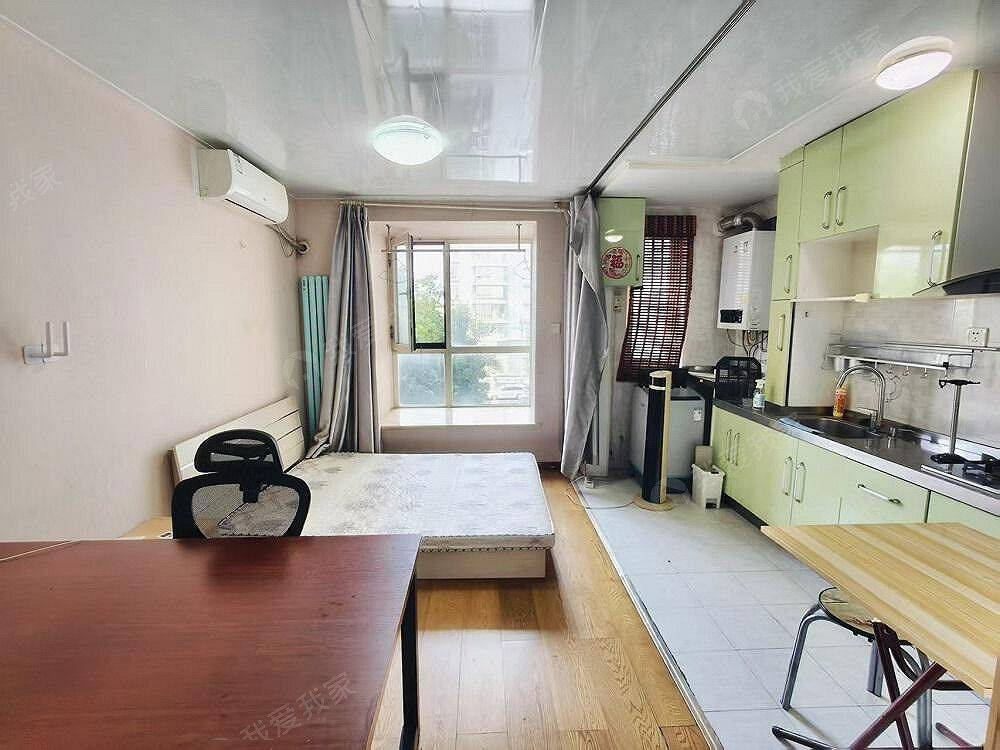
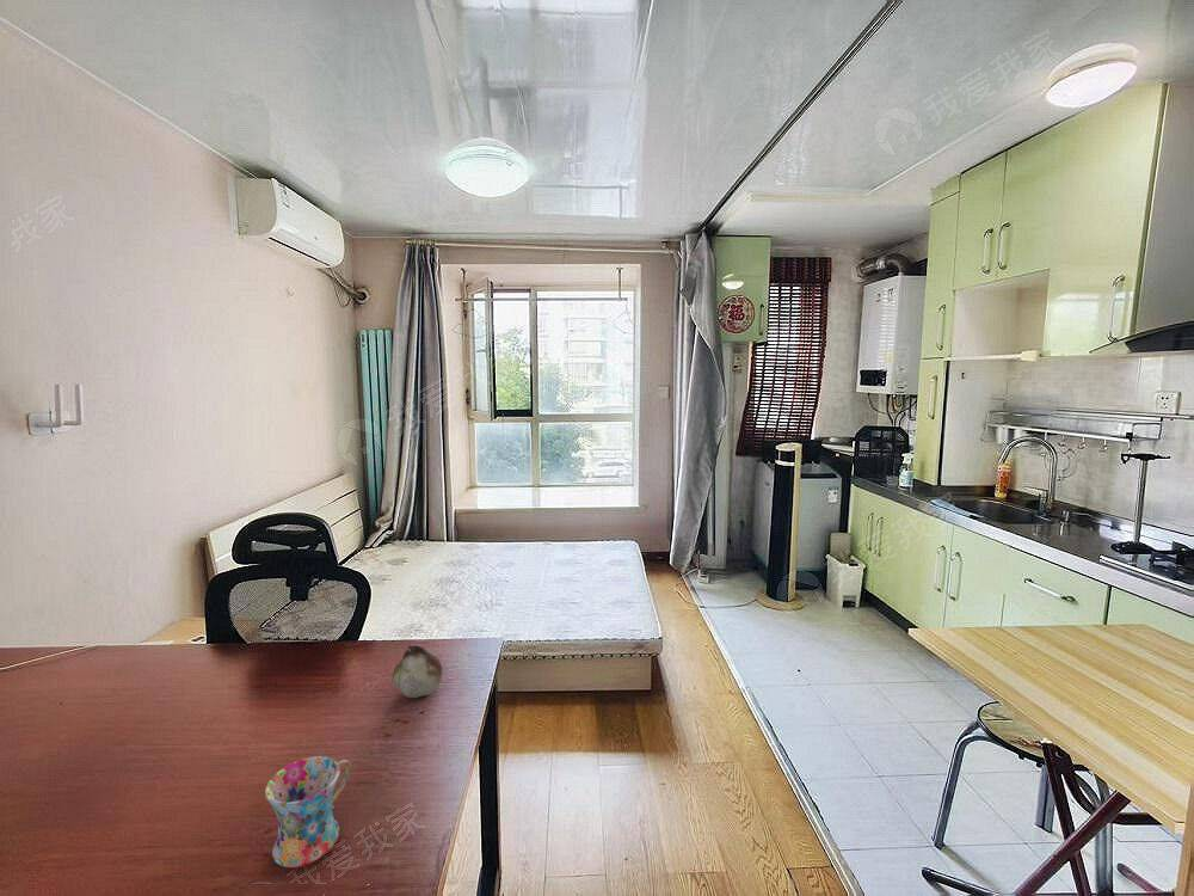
+ fruit [390,644,443,699]
+ mug [264,755,352,869]
